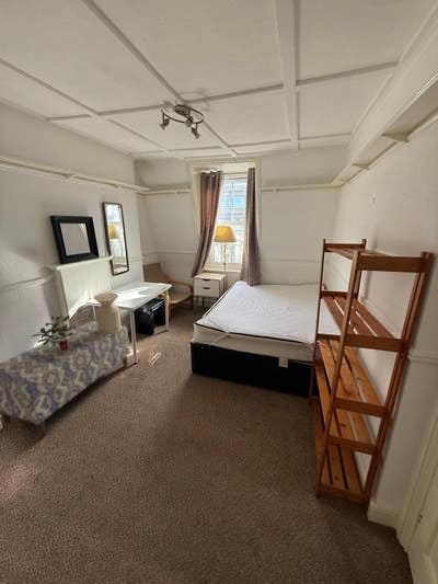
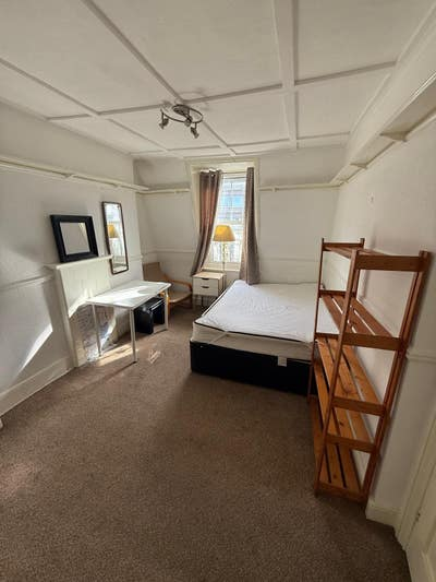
- potted plant [31,313,78,351]
- bench [0,320,131,438]
- side table [93,291,122,335]
